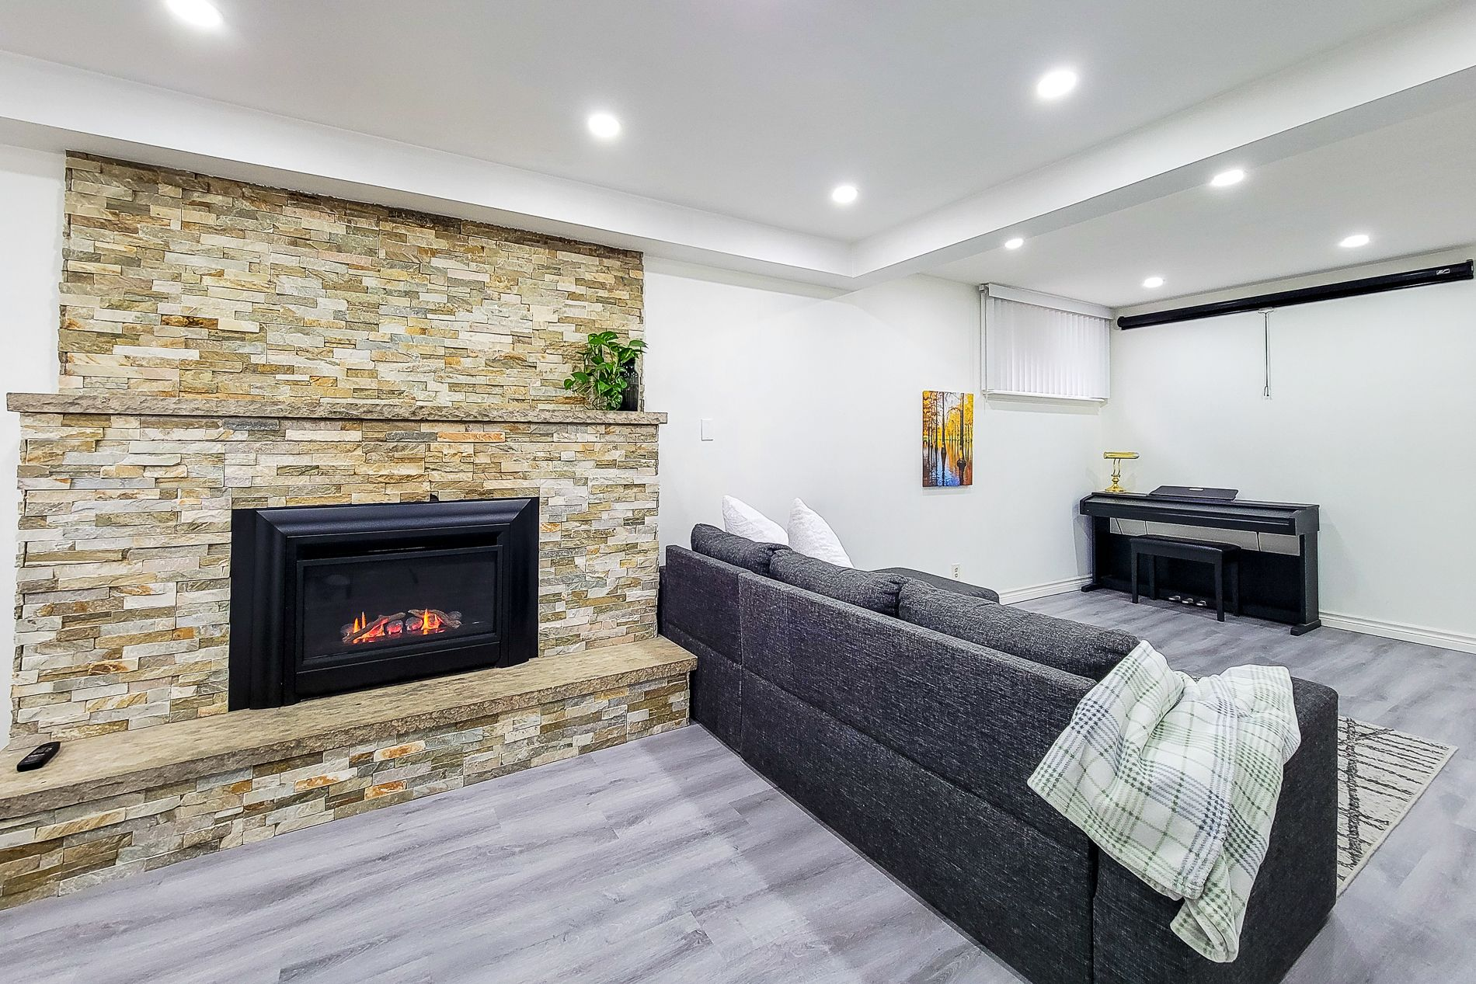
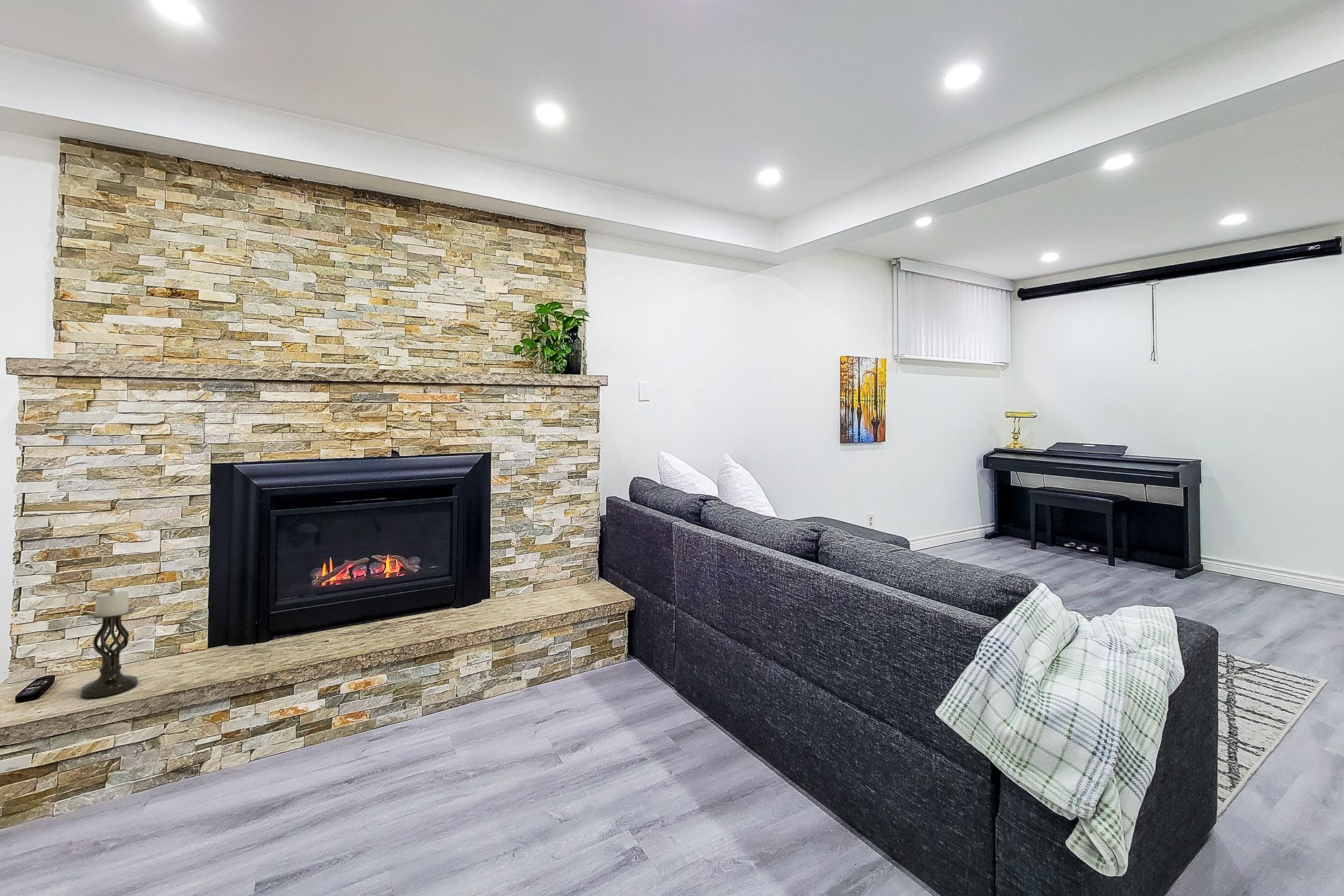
+ candle holder [80,589,139,698]
